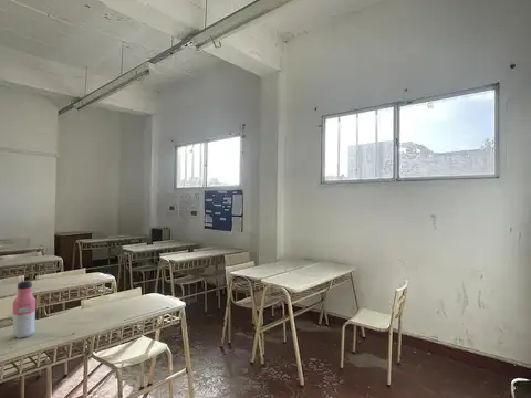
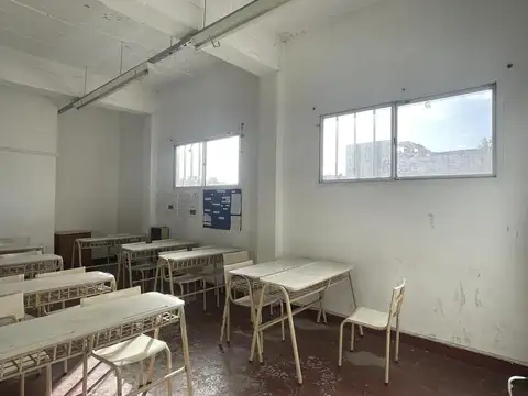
- water bottle [11,280,37,339]
